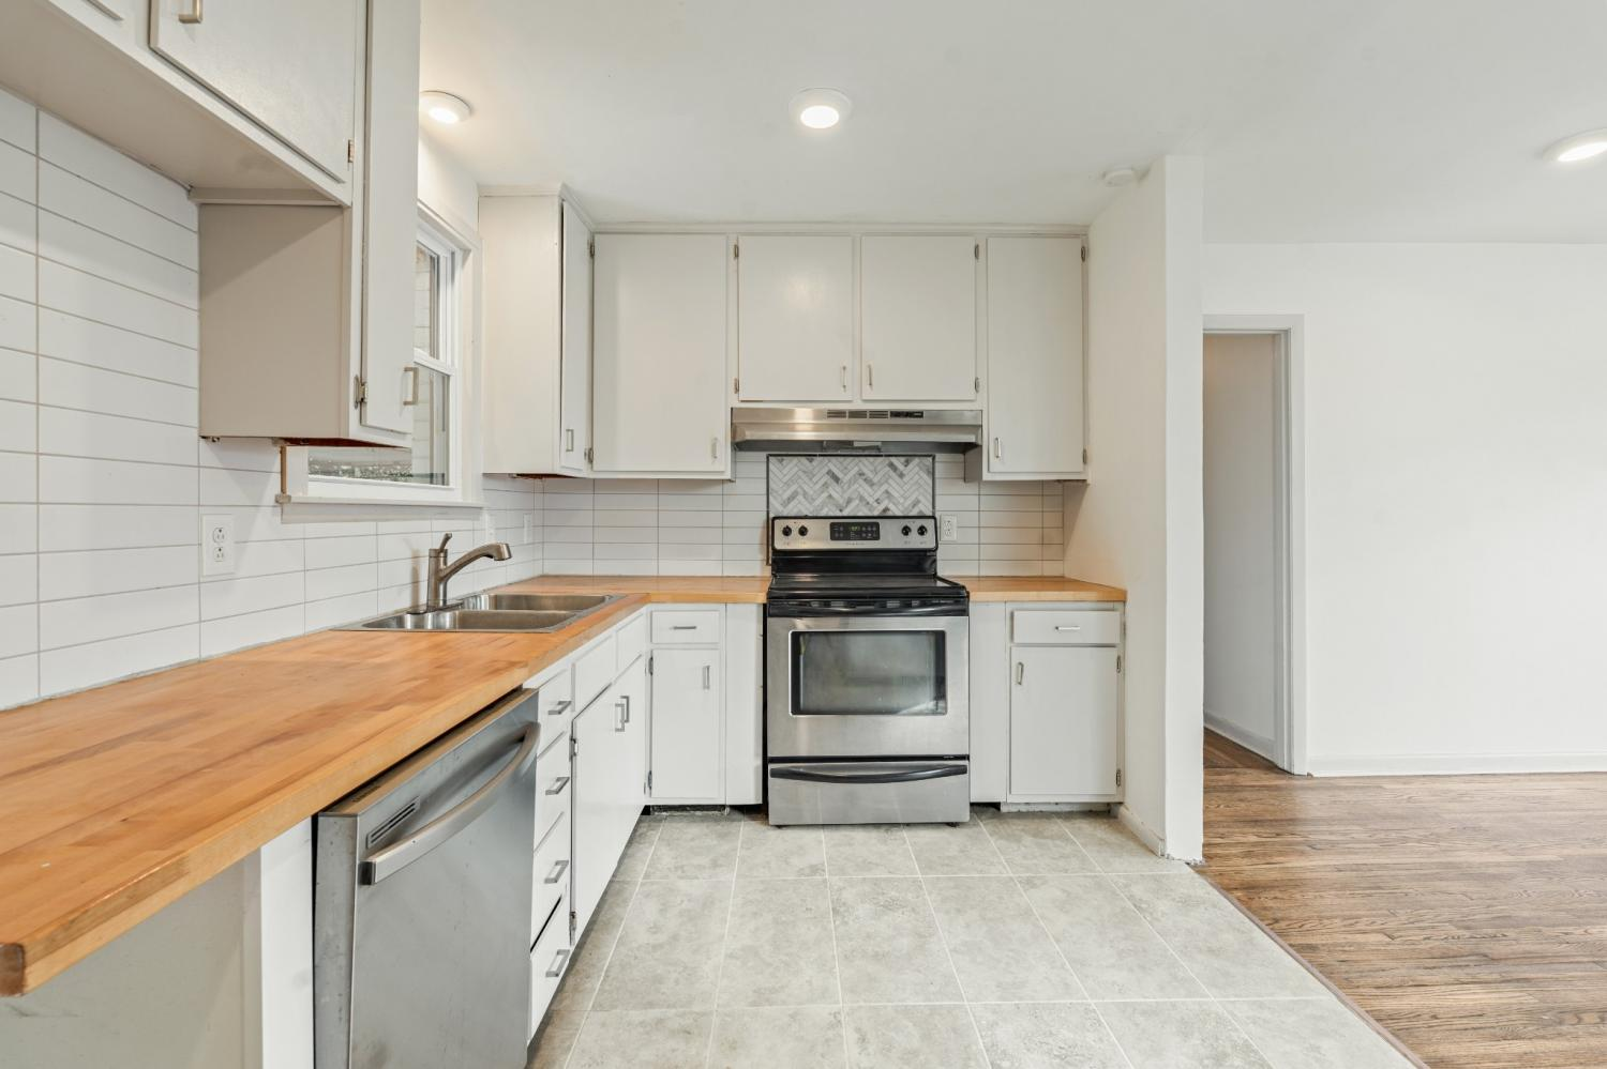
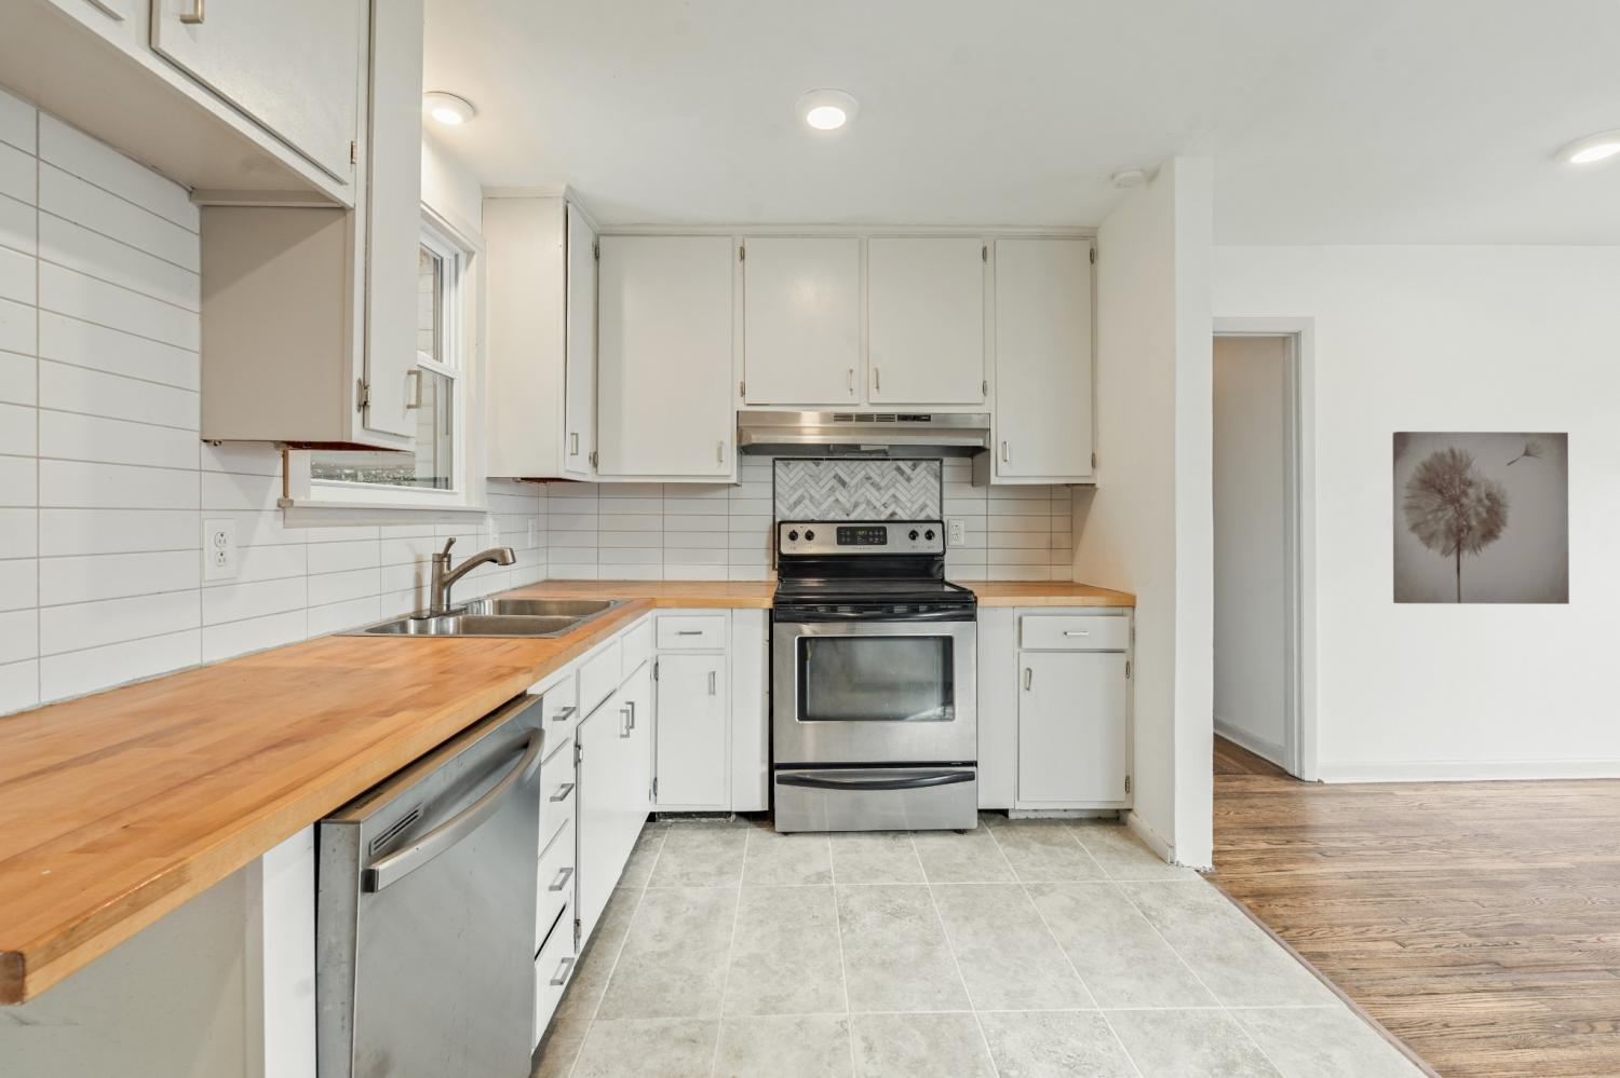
+ wall art [1393,431,1571,605]
